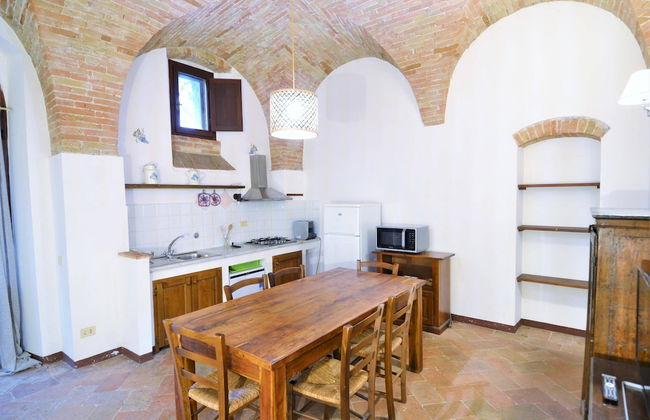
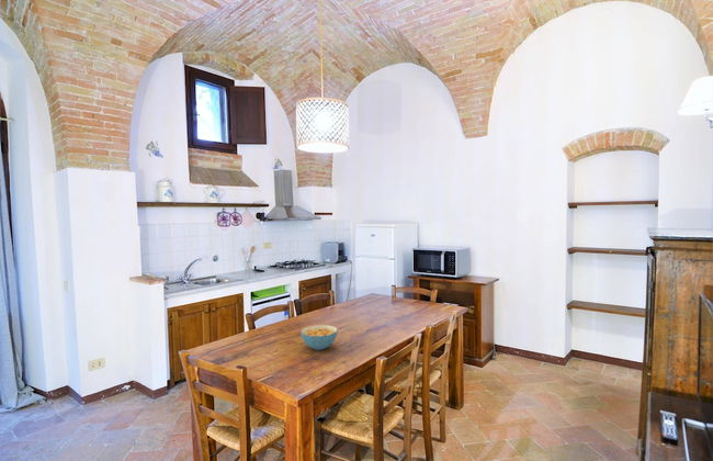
+ cereal bowl [299,324,339,351]
